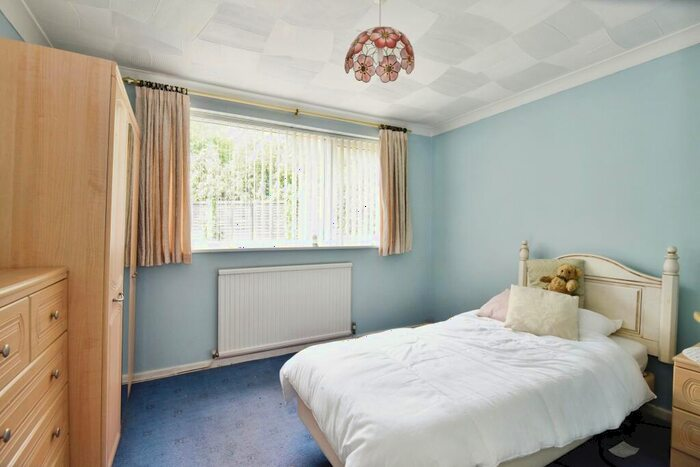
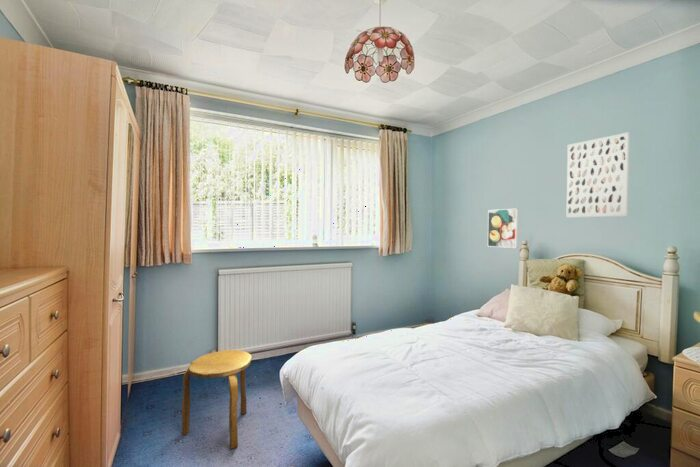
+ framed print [487,208,519,249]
+ stool [181,349,253,450]
+ wall art [565,131,631,219]
